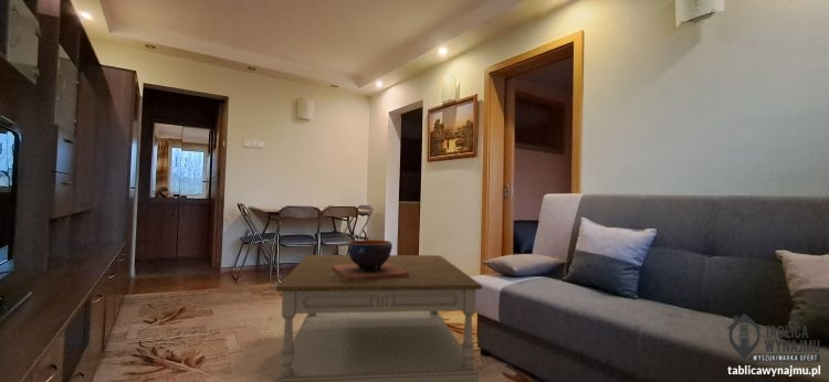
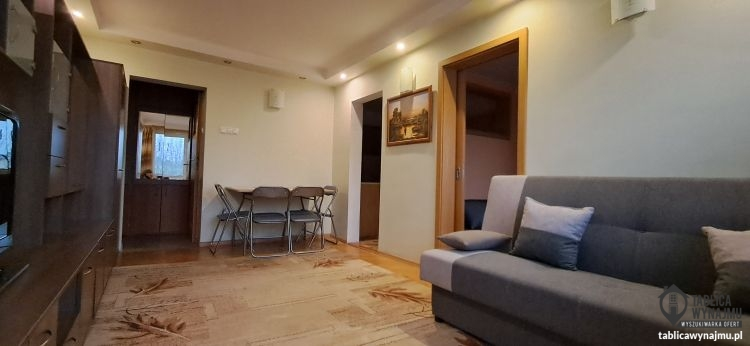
- coffee table [274,254,483,382]
- decorative bowl [333,238,409,282]
